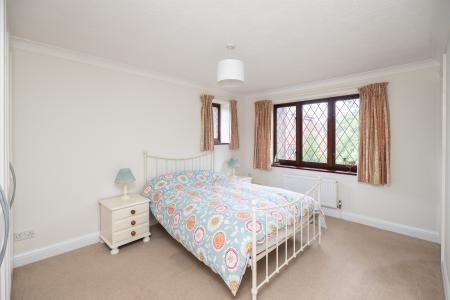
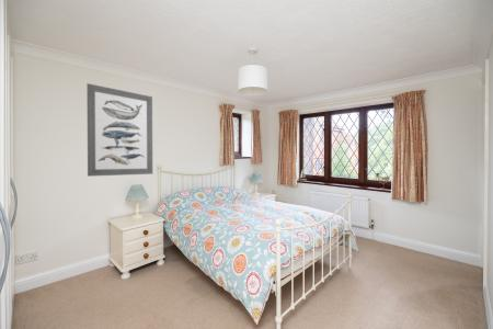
+ wall art [87,82,153,178]
